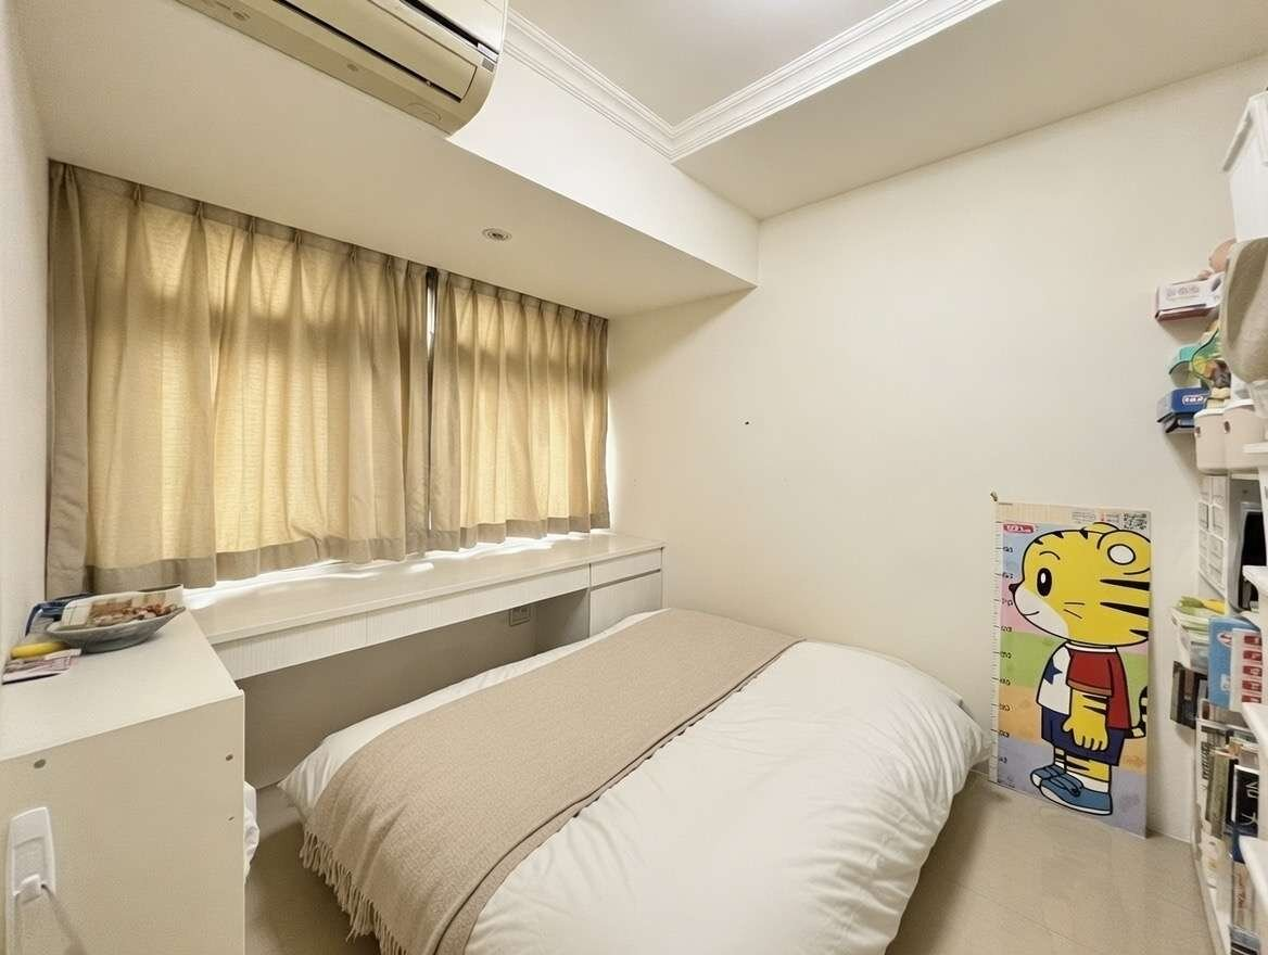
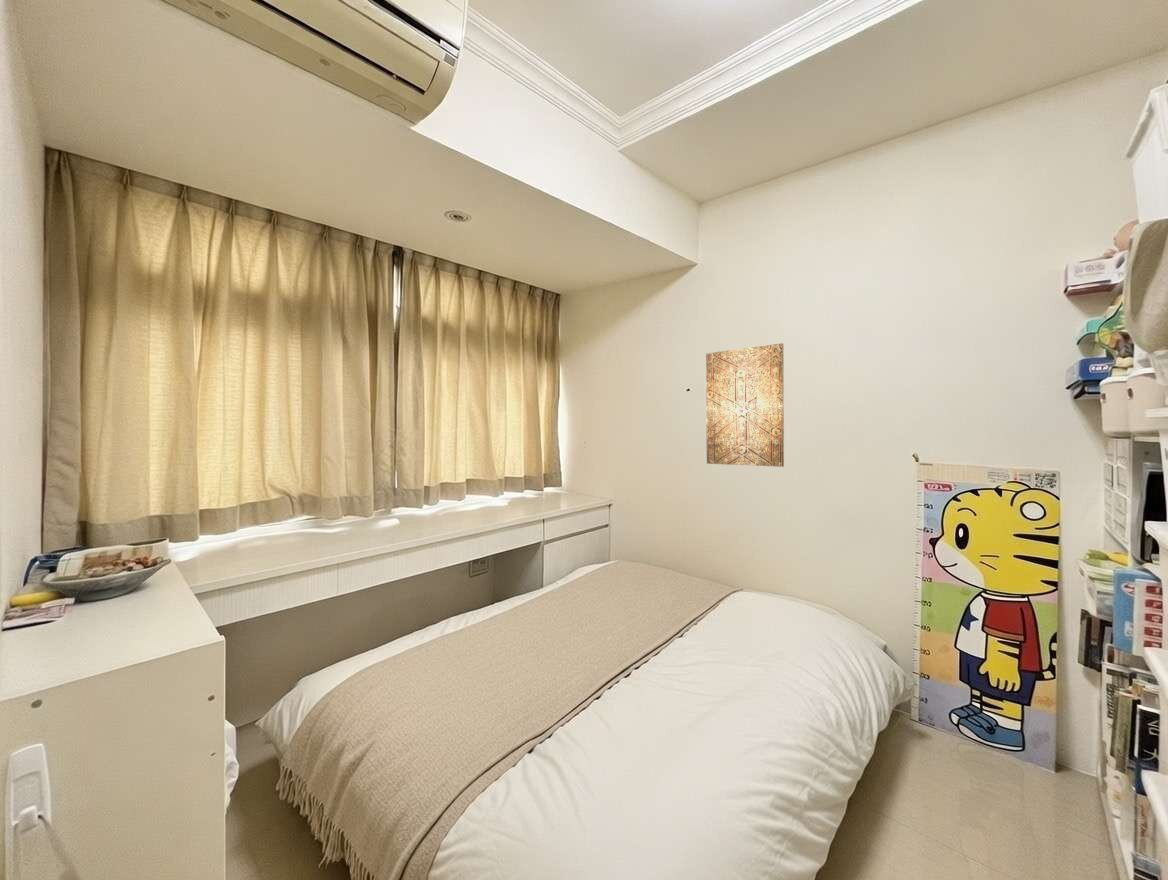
+ wall art [705,342,785,468]
